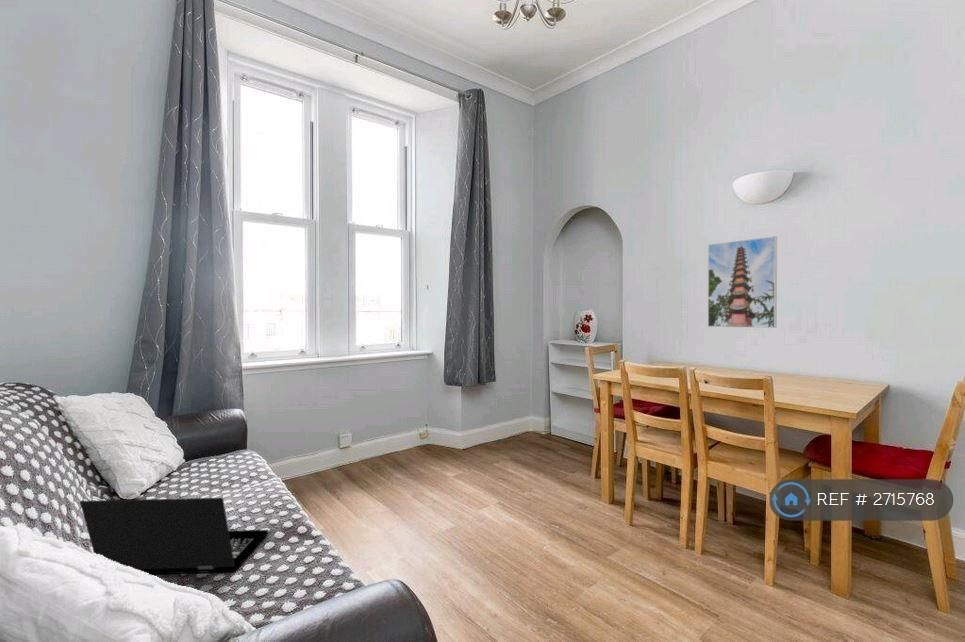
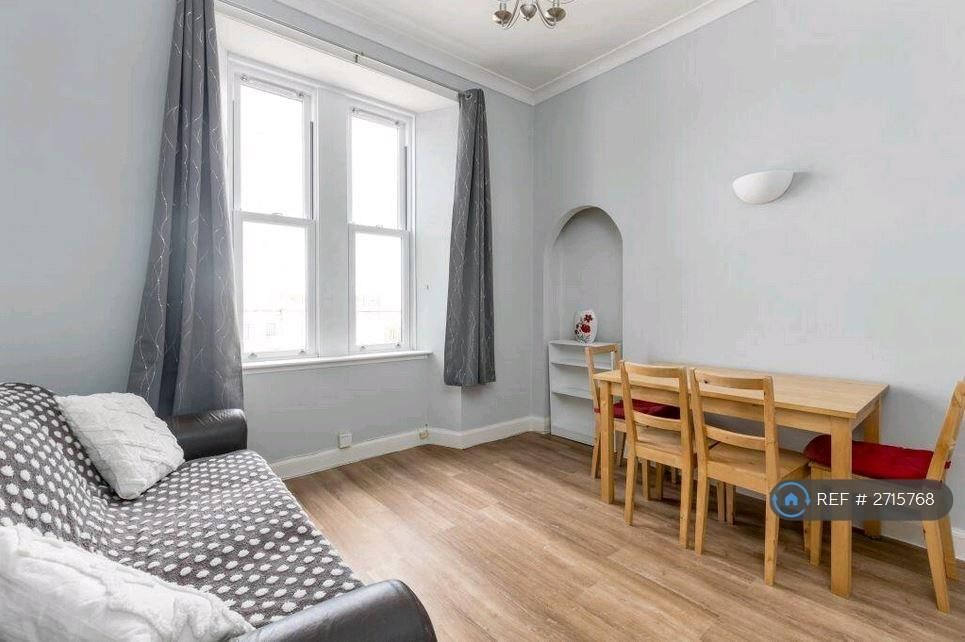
- laptop [79,497,270,575]
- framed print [707,235,778,329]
